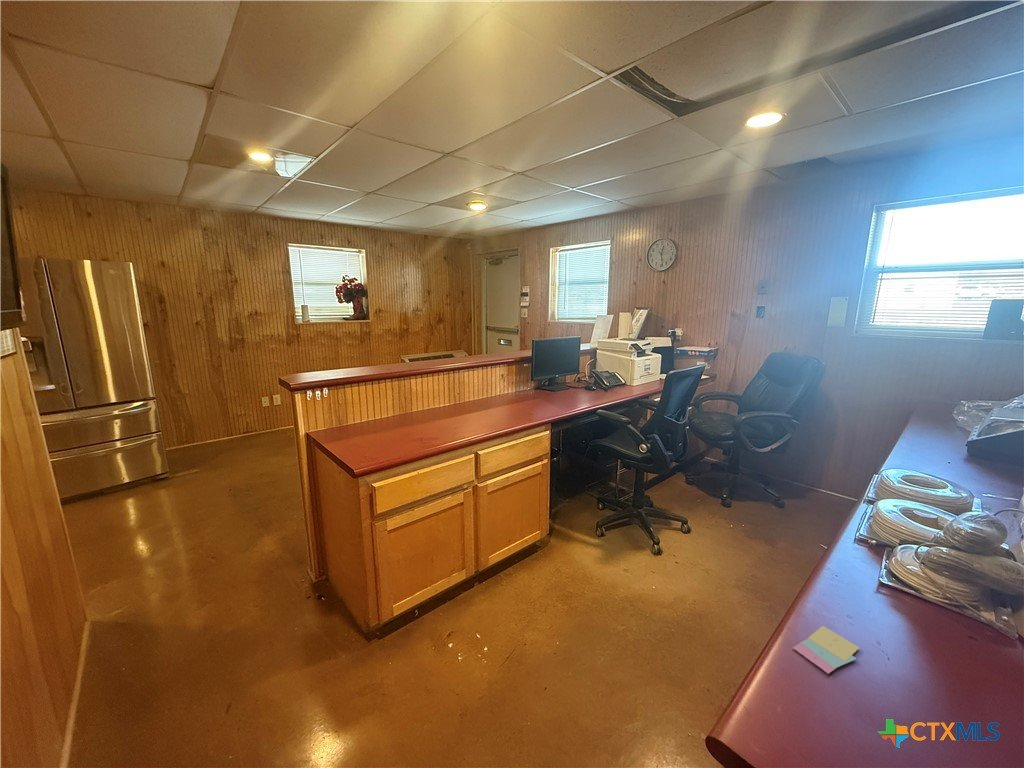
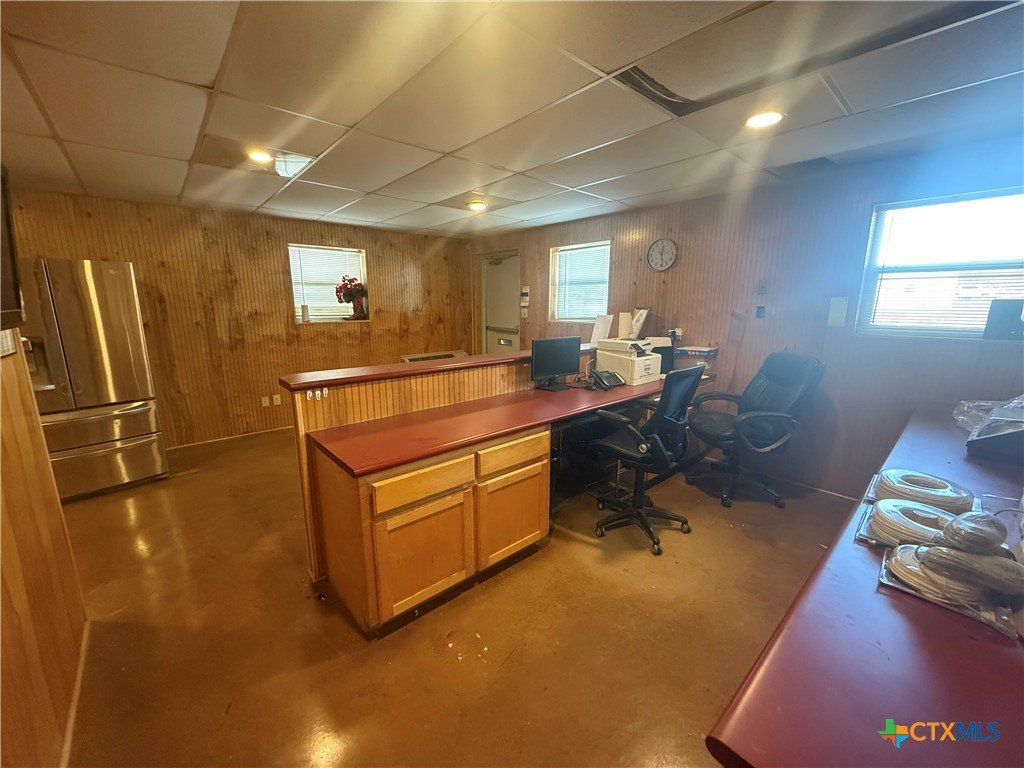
- sticky notes [791,625,860,675]
